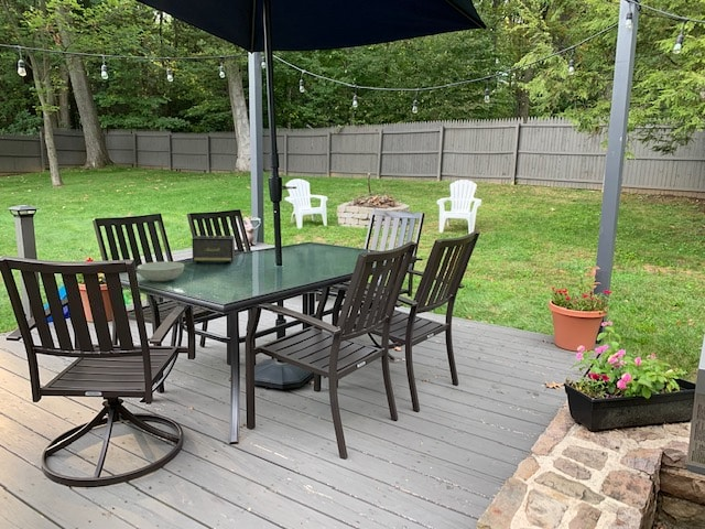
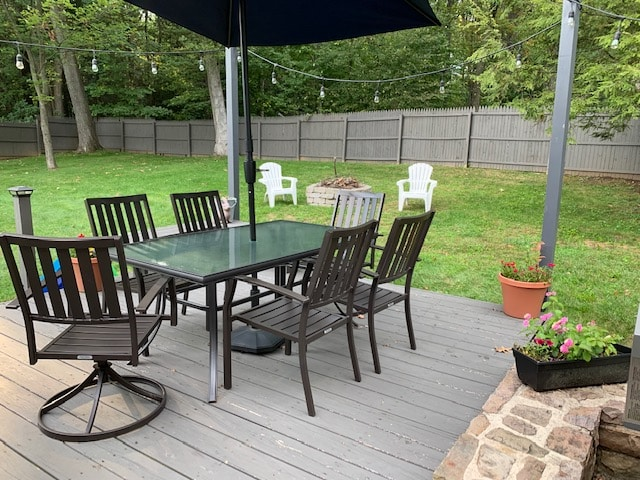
- serving bowl [135,260,185,282]
- speaker [191,235,236,264]
